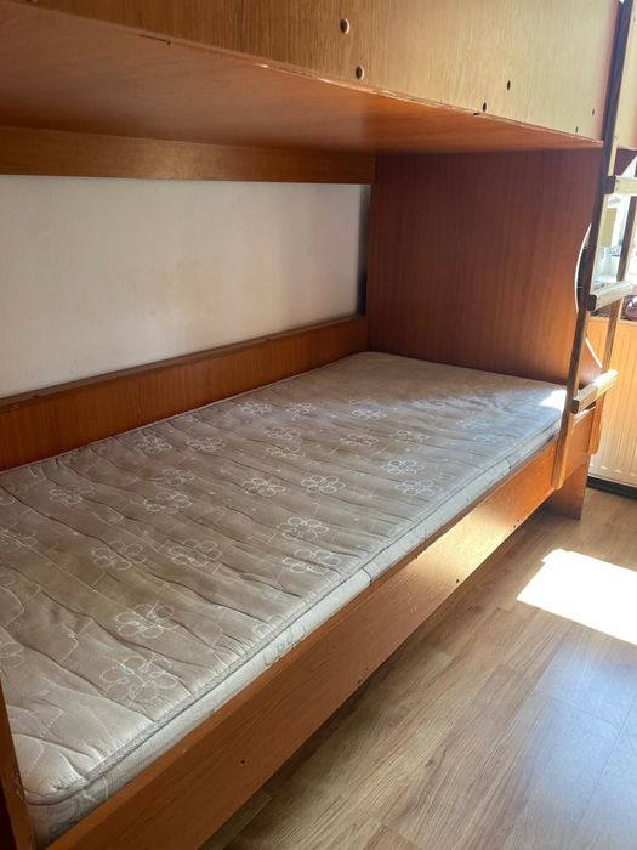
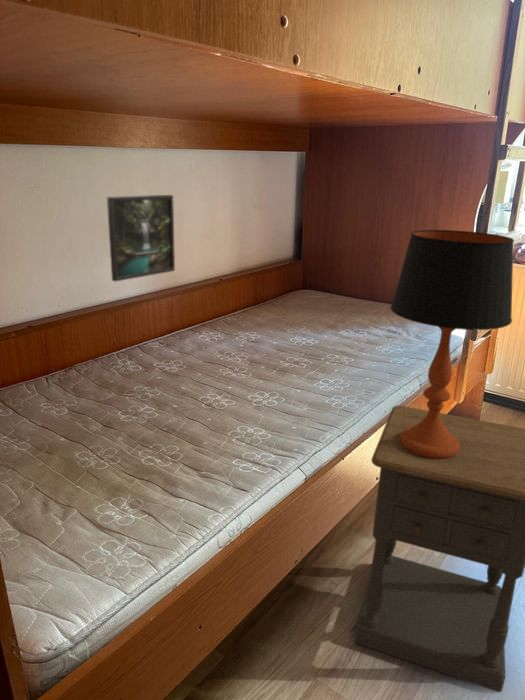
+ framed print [106,194,176,283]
+ table lamp [390,229,515,459]
+ nightstand [353,404,525,693]
